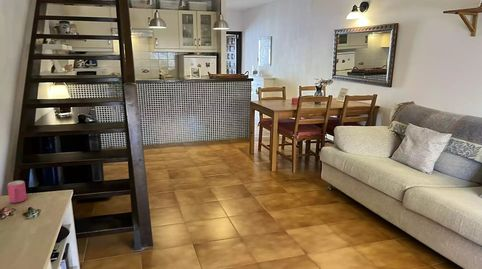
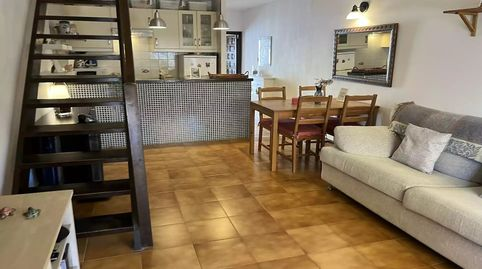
- mug [6,180,27,204]
